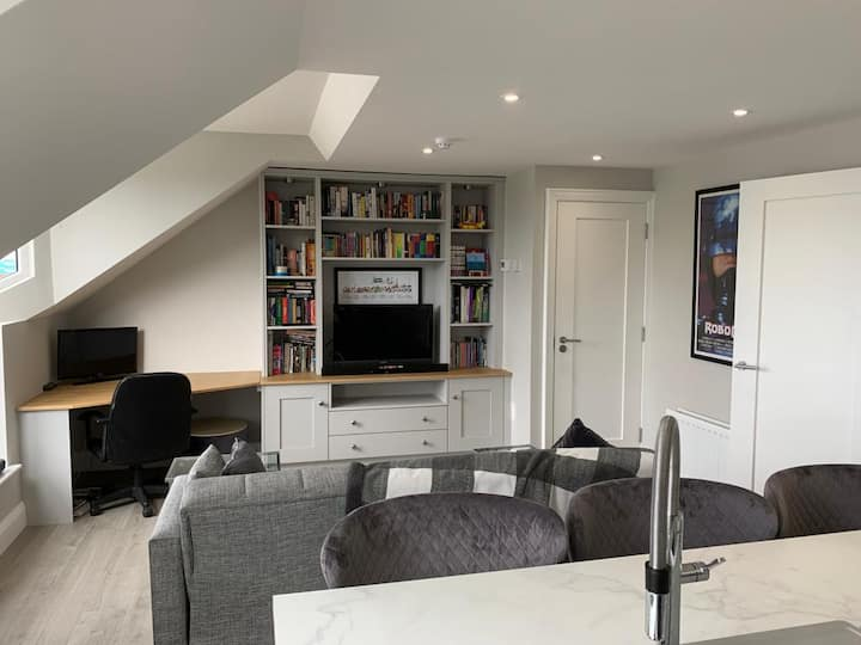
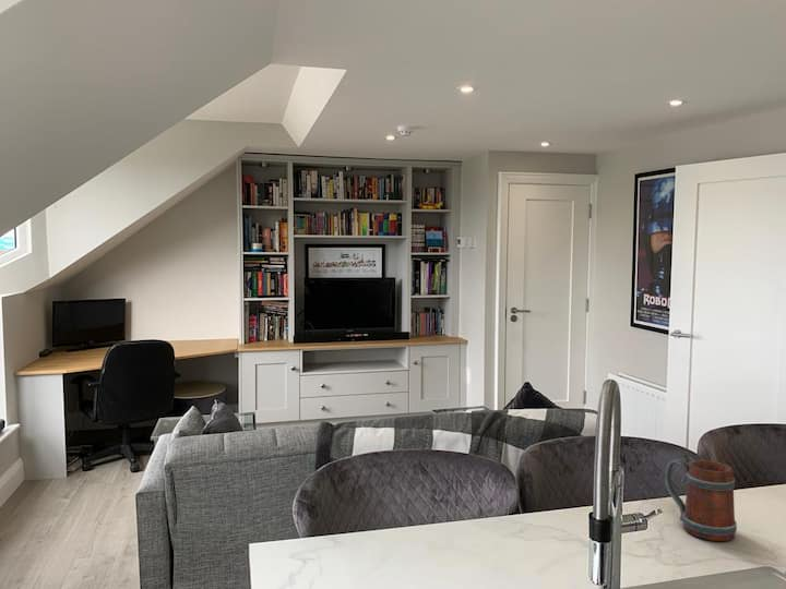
+ mug [664,458,738,542]
